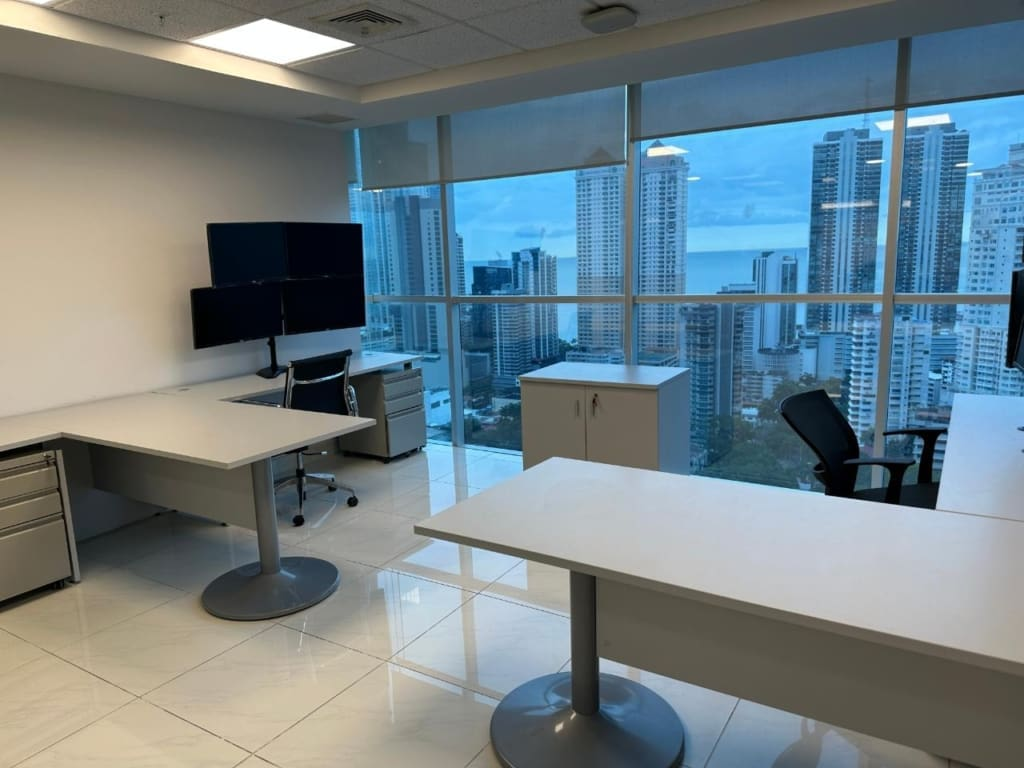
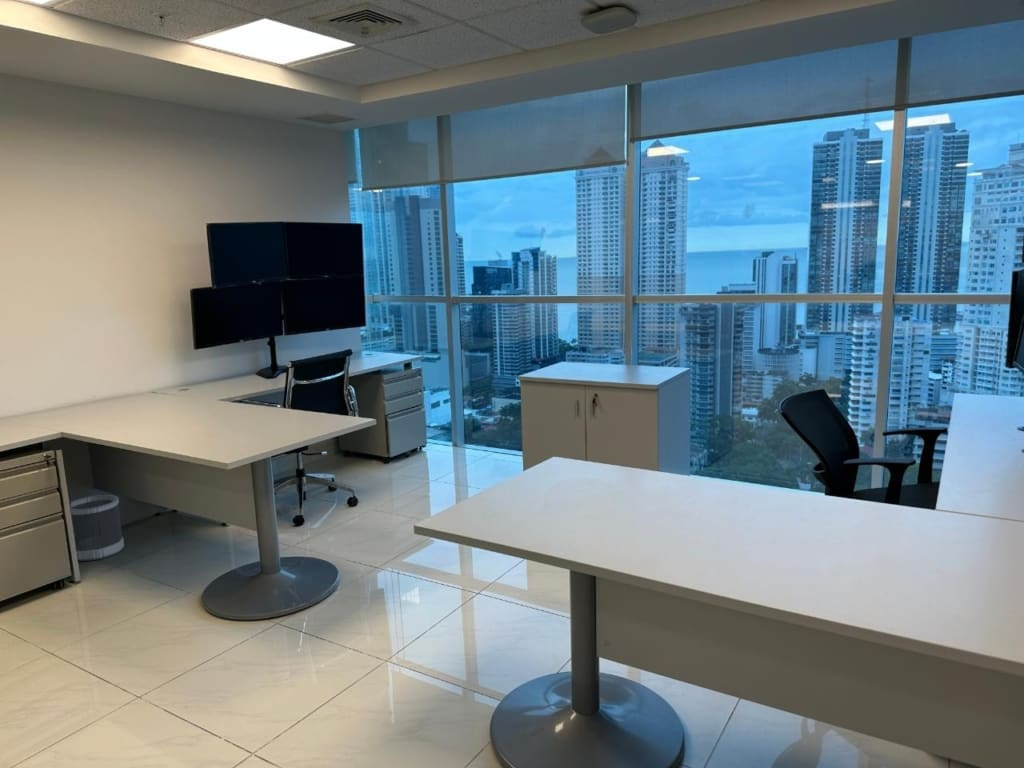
+ wastebasket [70,494,125,562]
